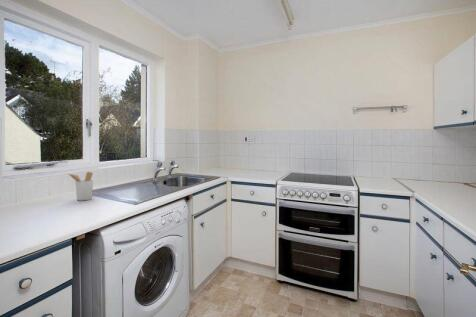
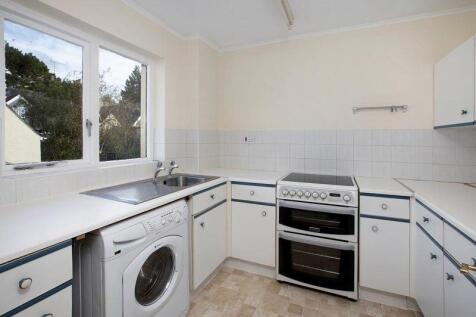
- utensil holder [68,171,94,201]
